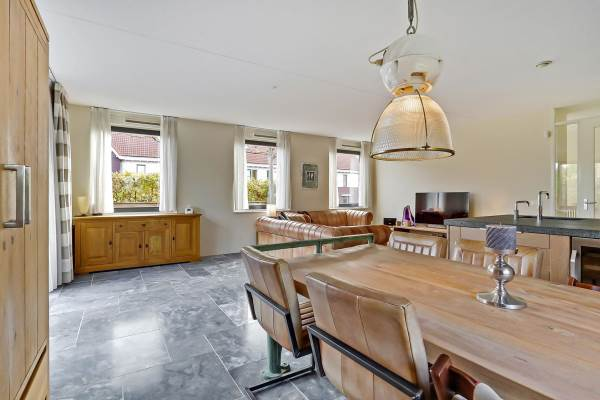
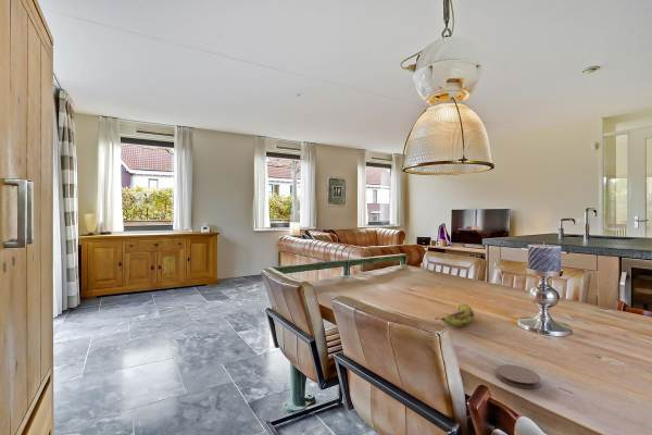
+ coaster [496,363,541,389]
+ fruit [434,302,476,327]
